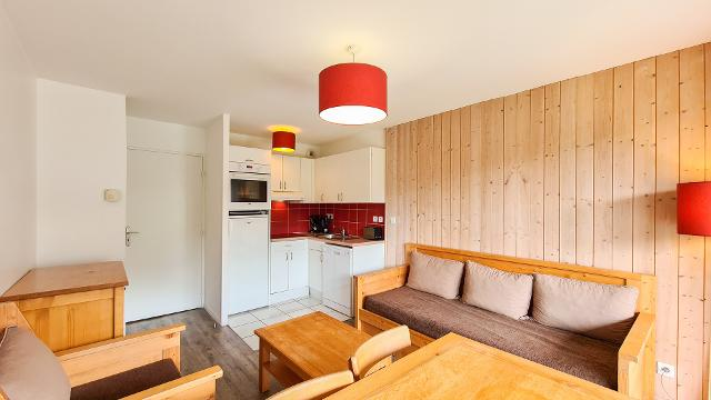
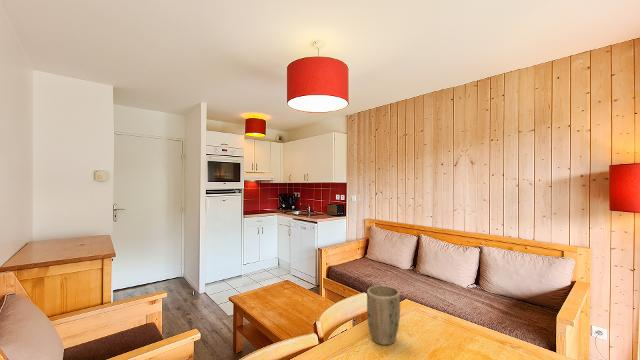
+ plant pot [366,284,401,346]
